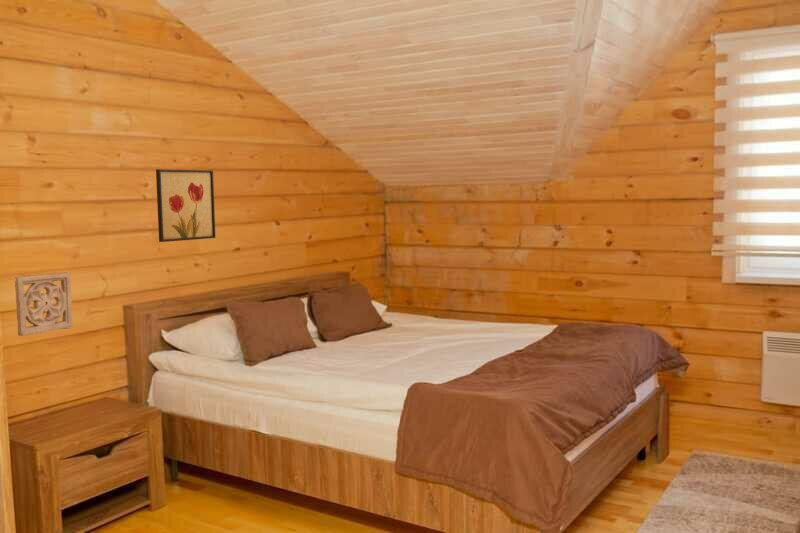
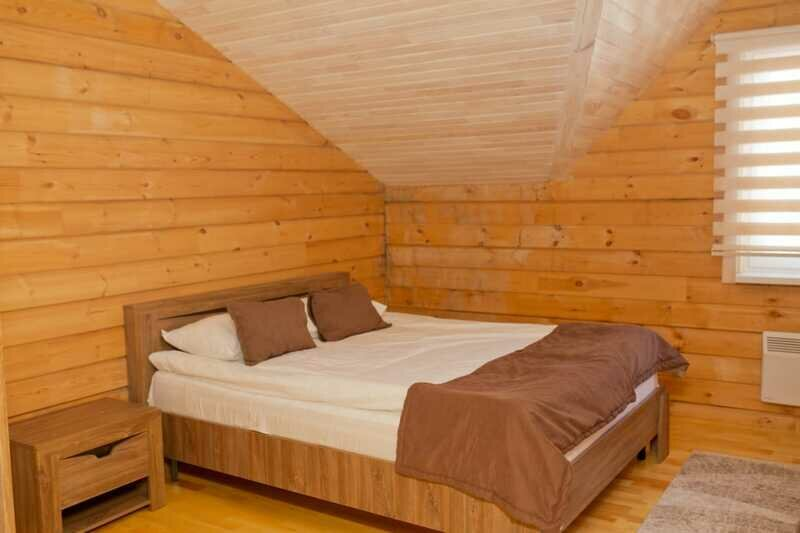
- wall ornament [13,271,73,337]
- wall art [155,168,216,243]
